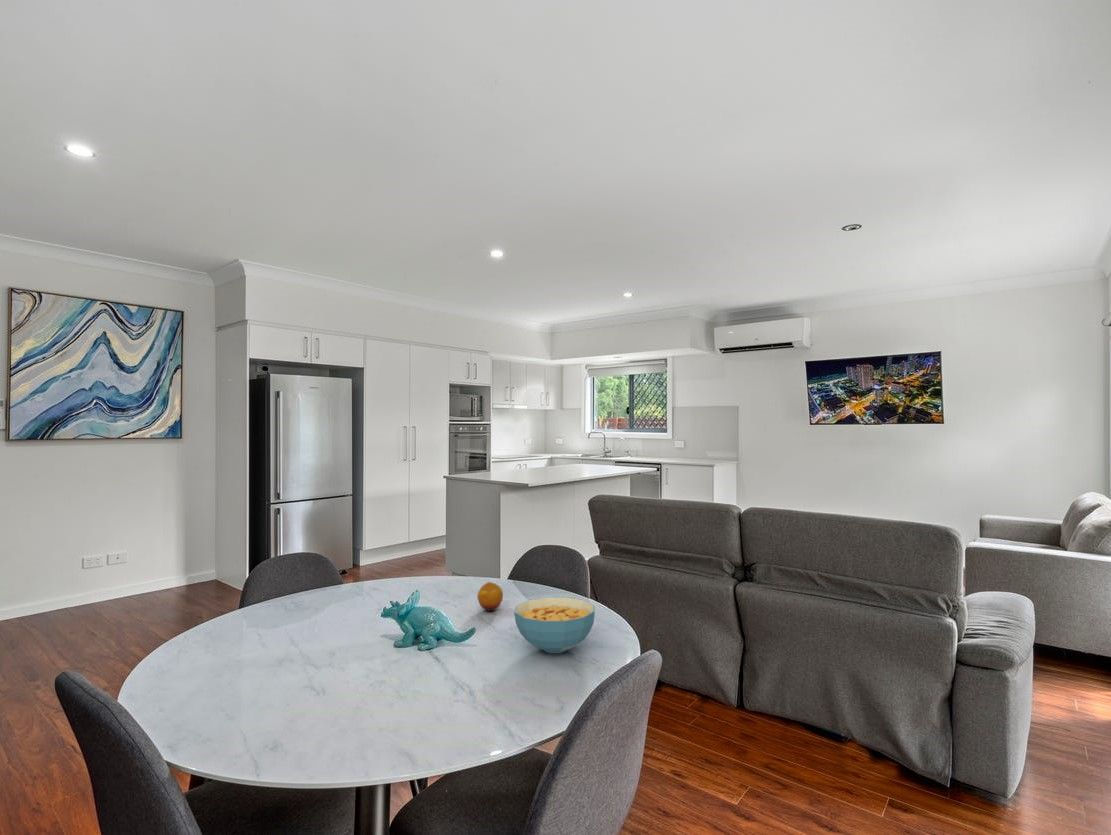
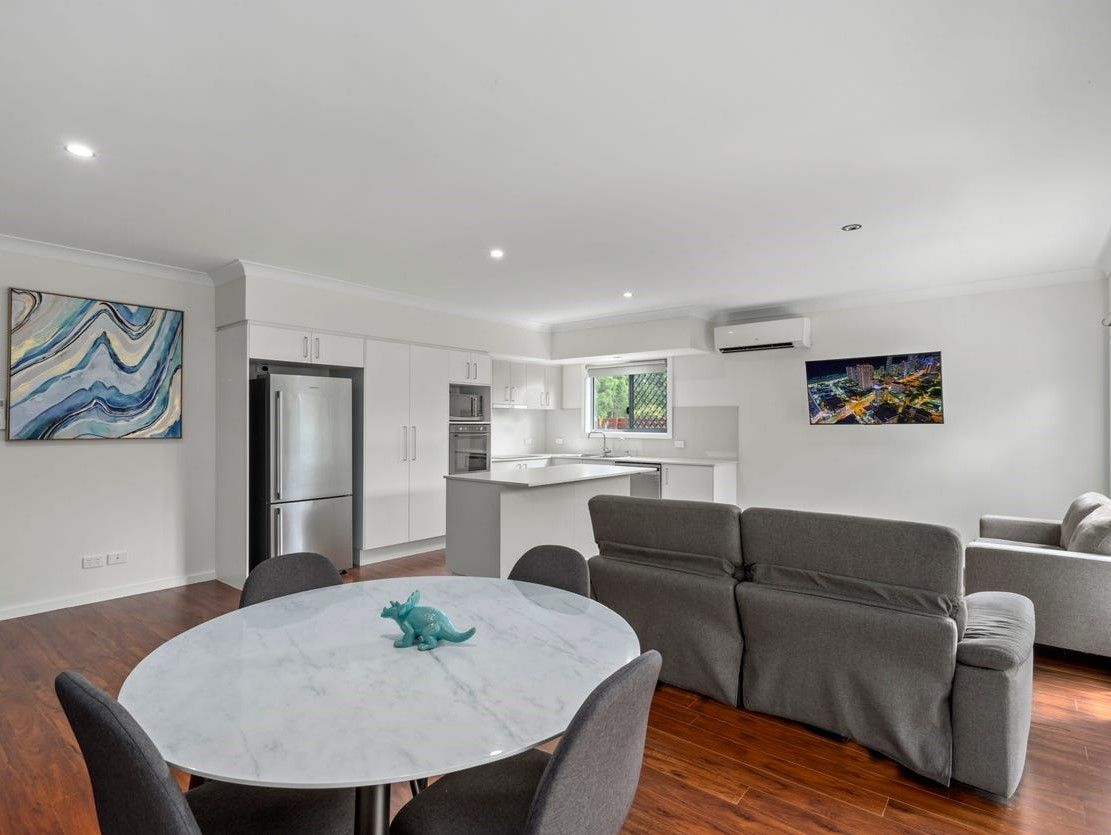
- fruit [476,581,504,612]
- cereal bowl [513,597,596,654]
